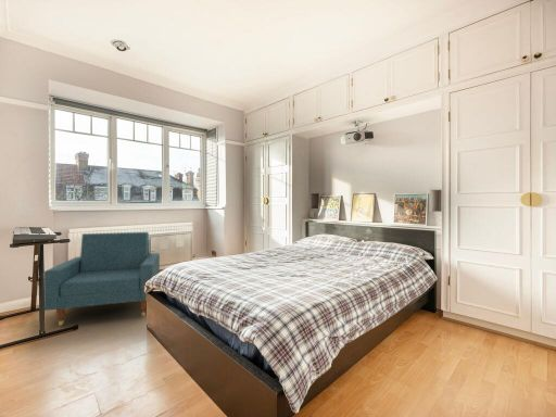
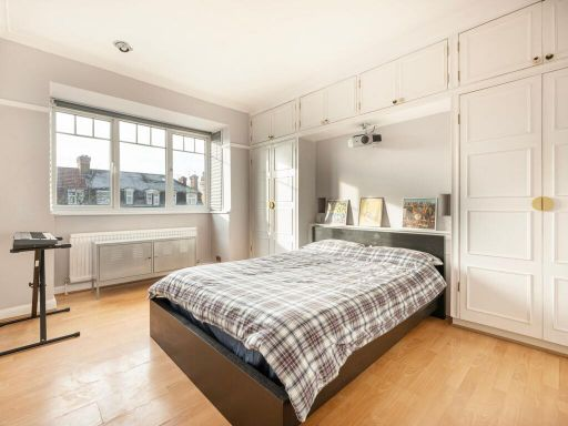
- armchair [43,231,161,327]
